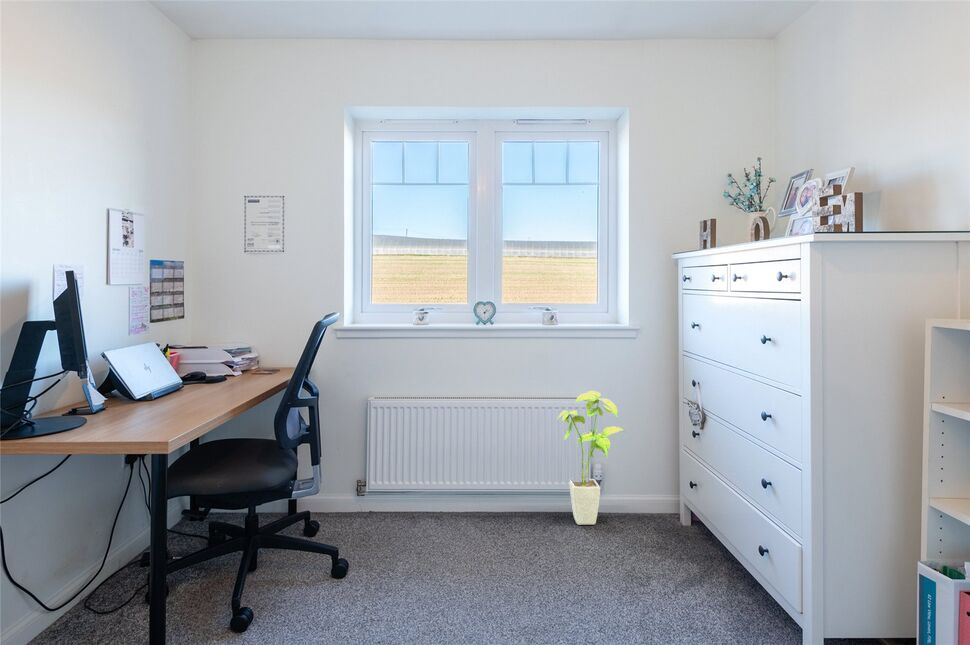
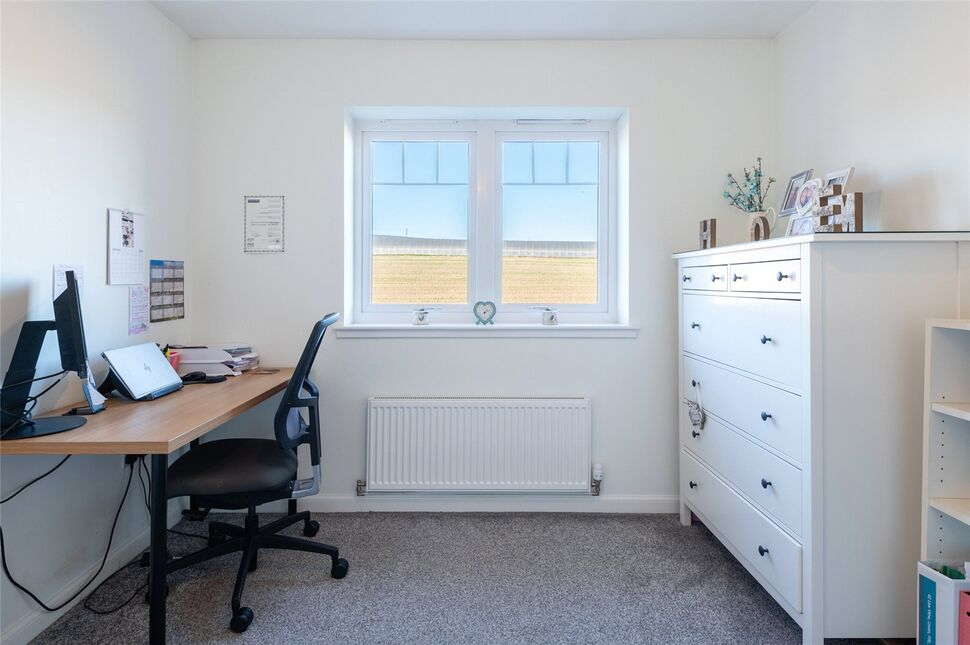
- house plant [556,390,626,525]
